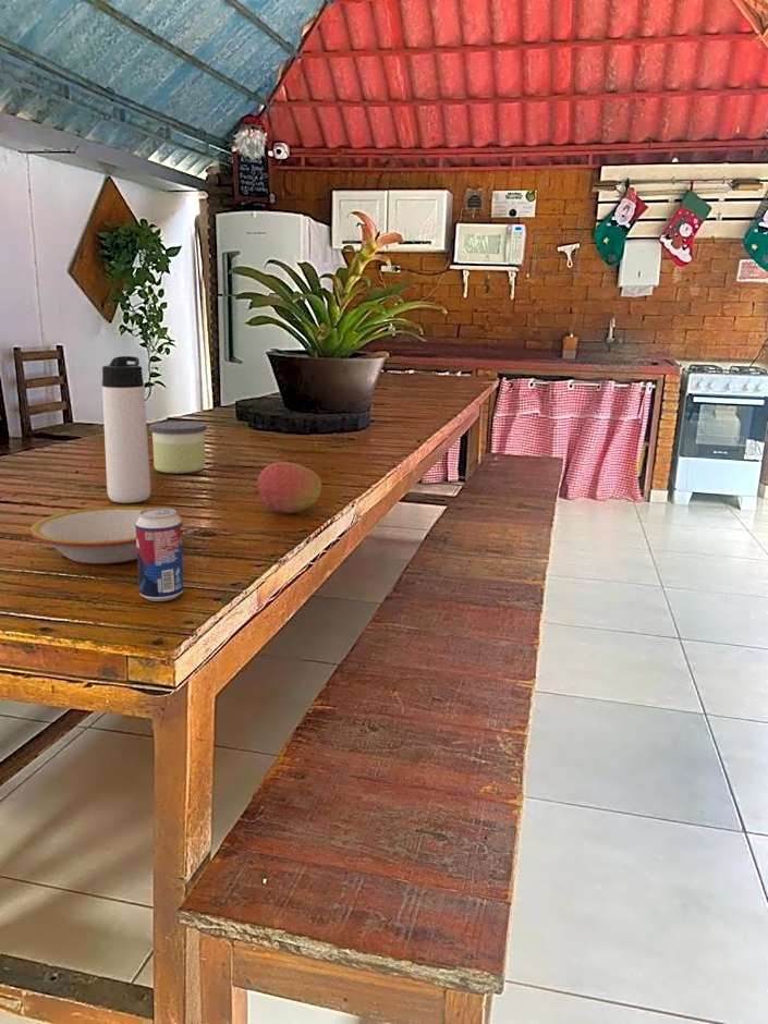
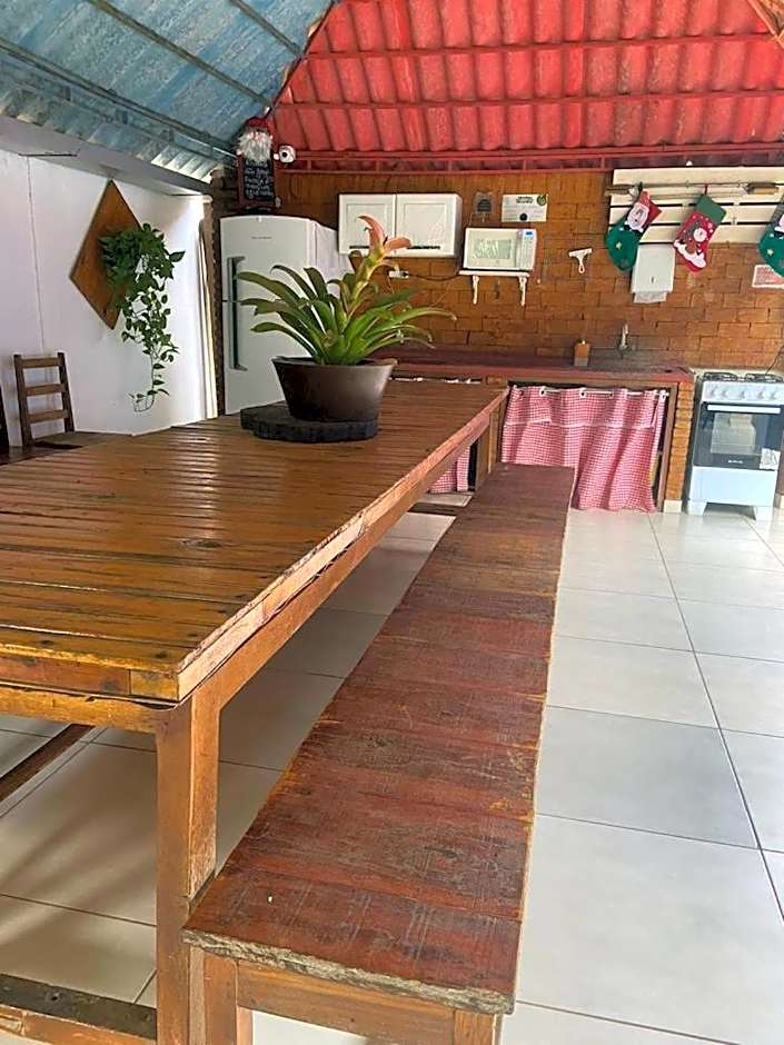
- thermos bottle [101,355,151,504]
- candle [148,420,208,475]
- bowl [29,505,184,565]
- fruit [253,461,322,514]
- beverage can [135,507,184,602]
